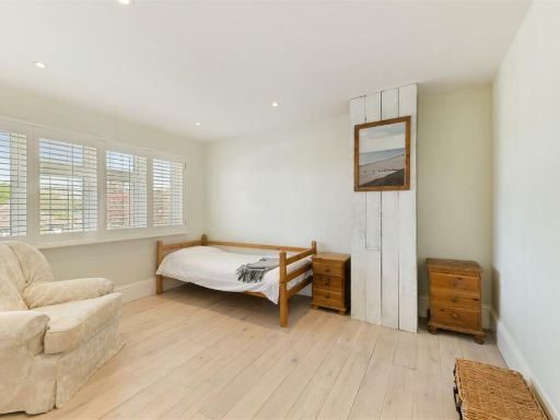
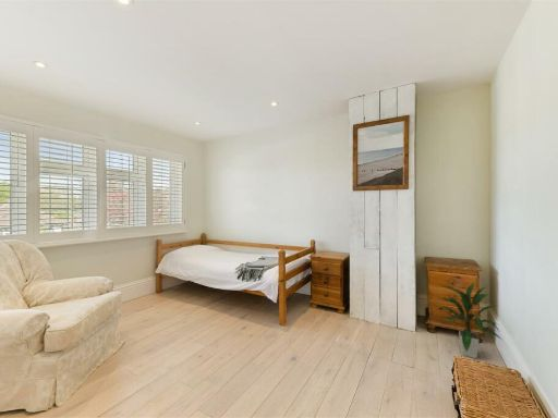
+ indoor plant [436,280,501,359]
